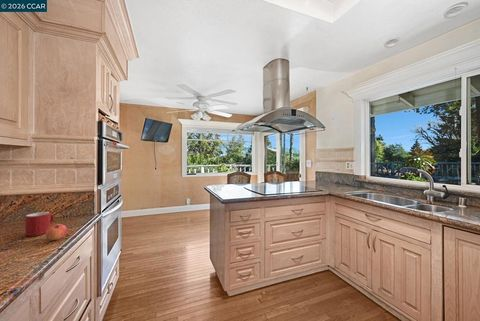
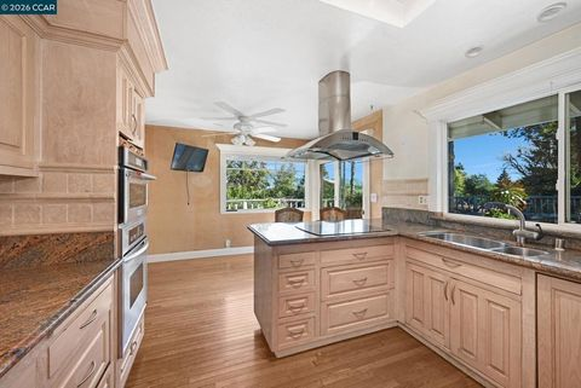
- mug [24,211,55,237]
- pomegranate [45,223,68,241]
